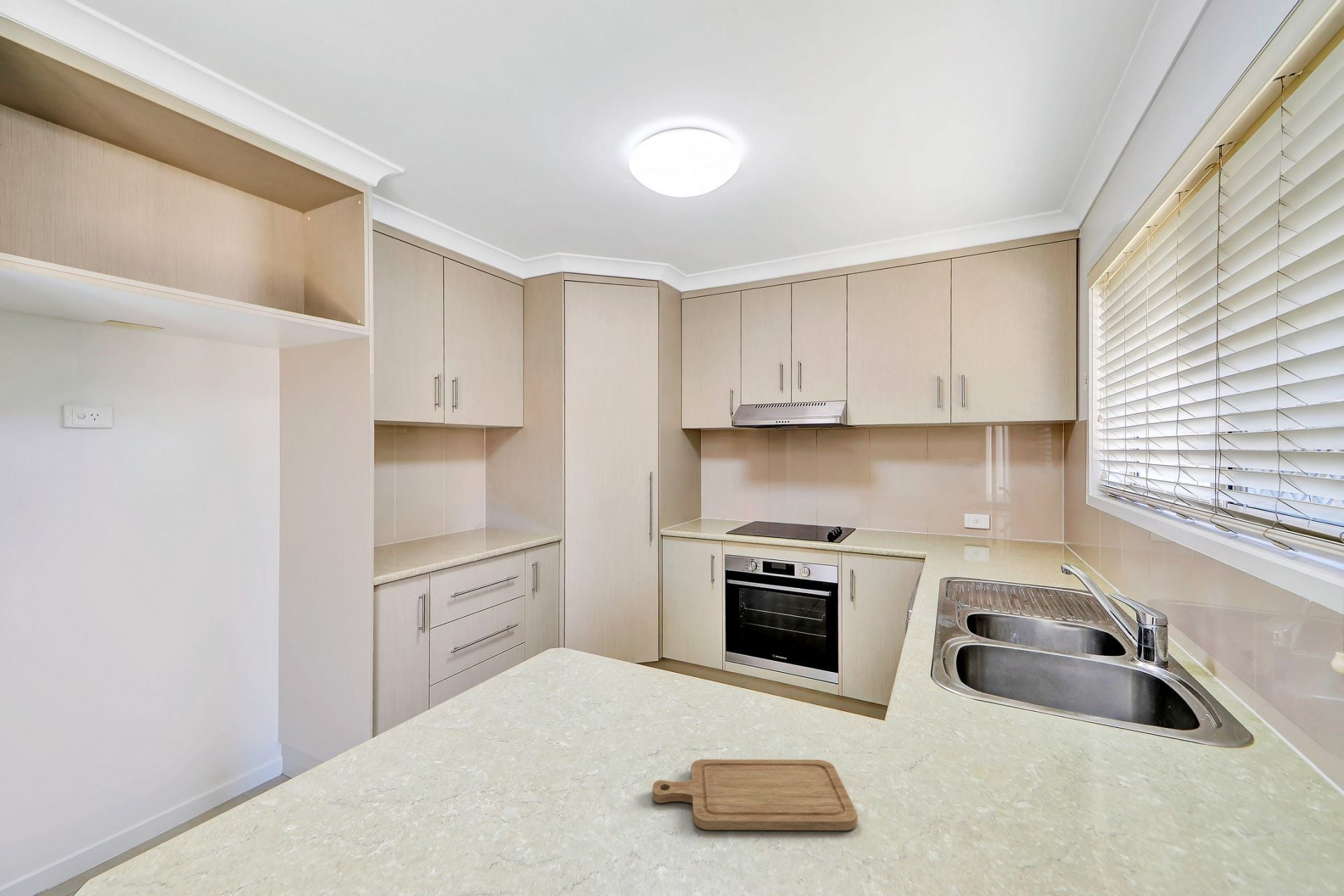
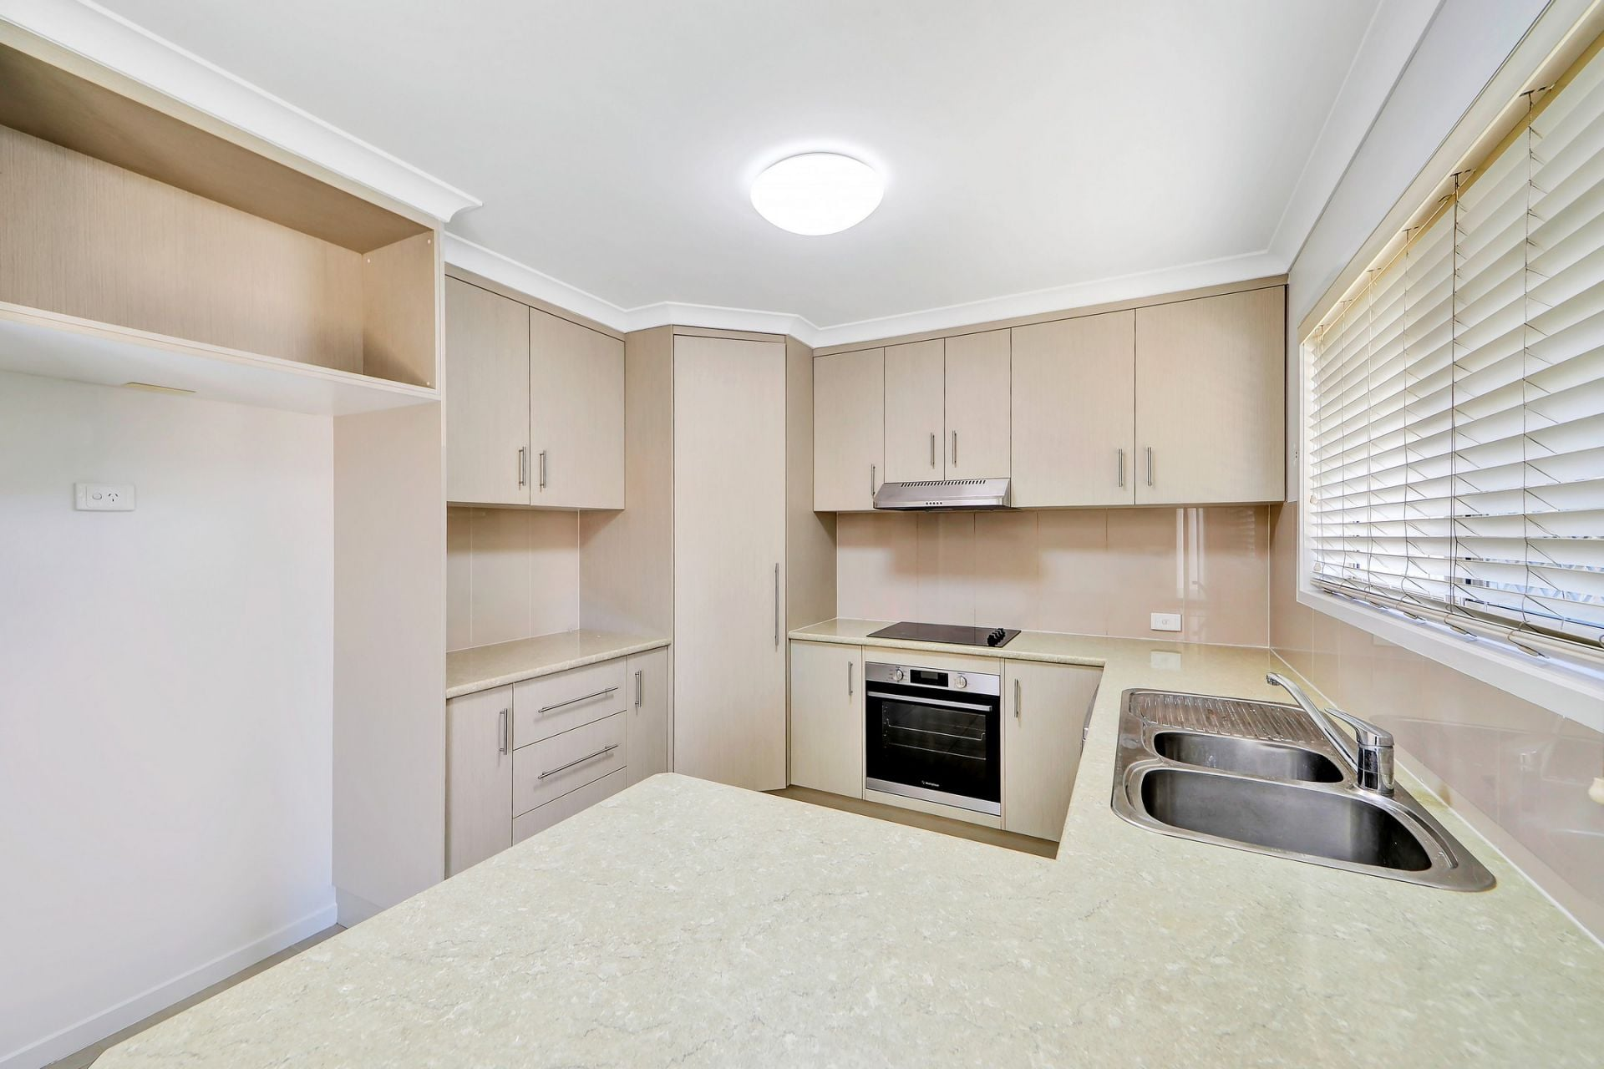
- chopping board [652,759,858,831]
